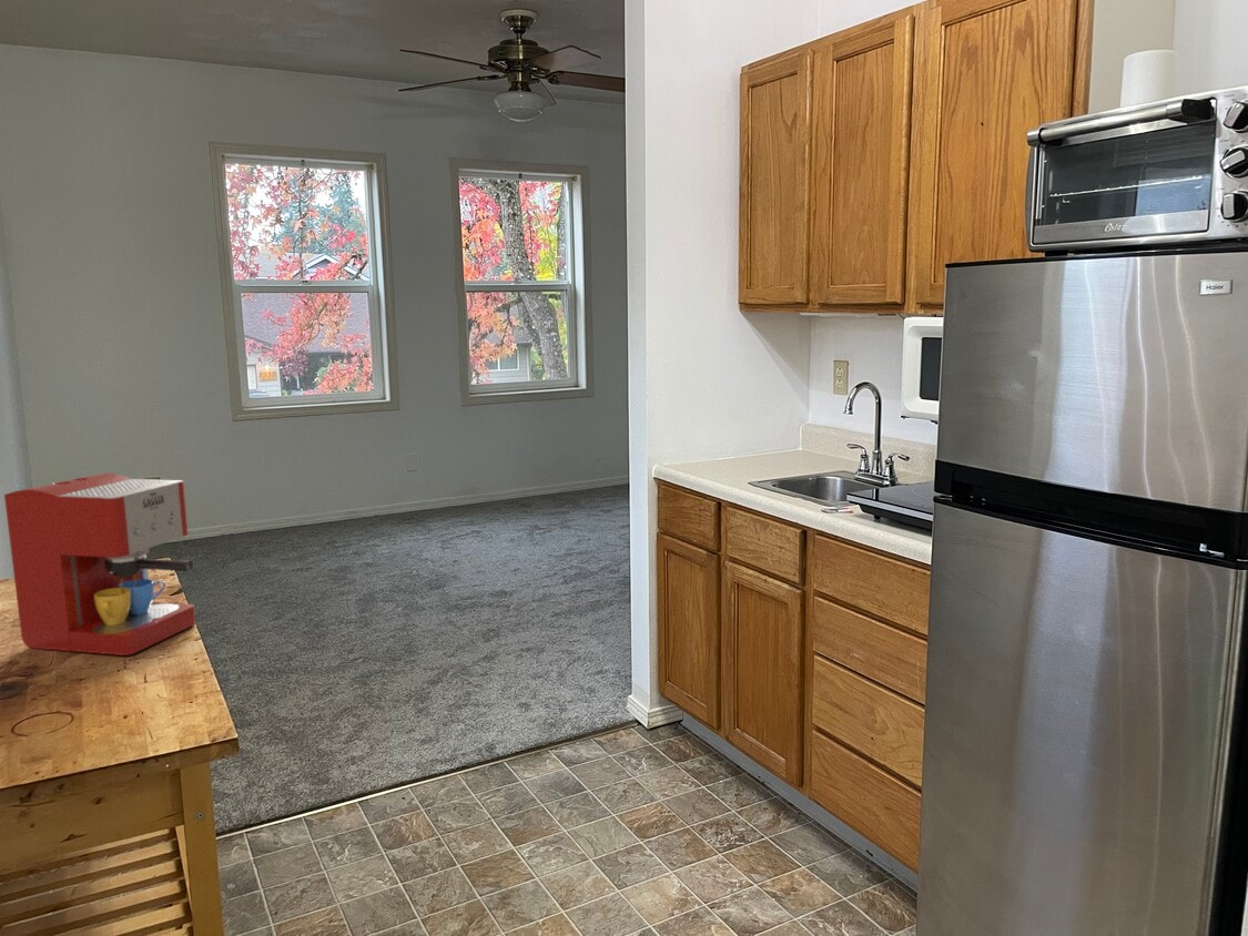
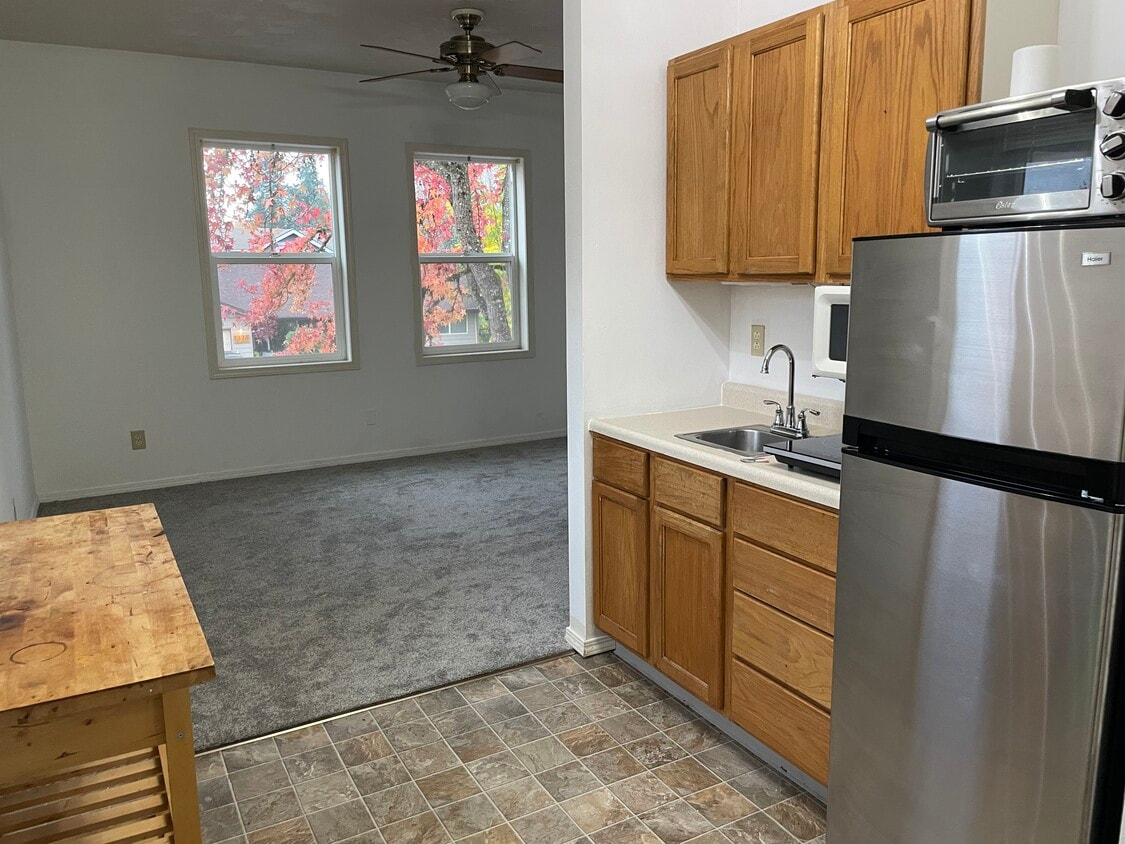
- coffee maker [3,472,196,657]
